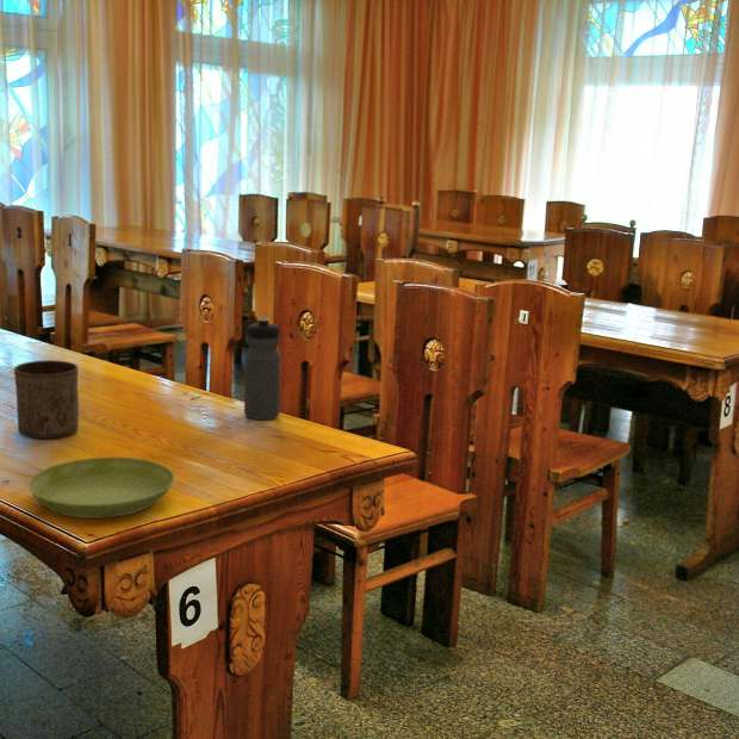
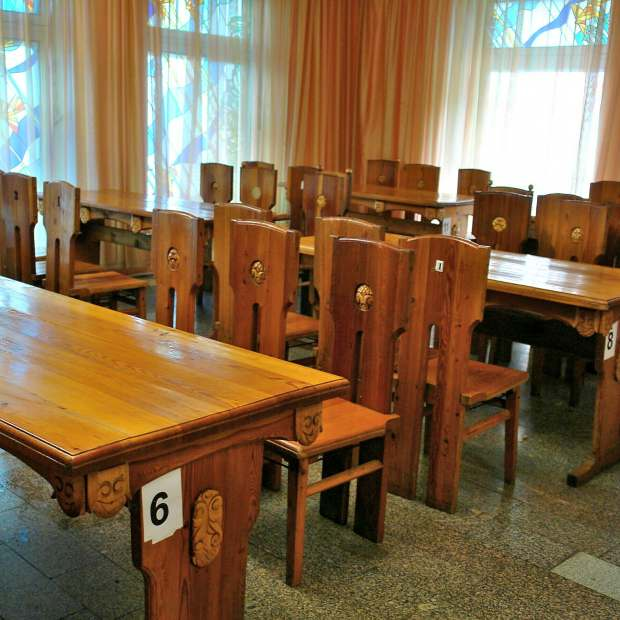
- water bottle [243,317,282,421]
- saucer [27,455,176,520]
- cup [13,359,80,440]
